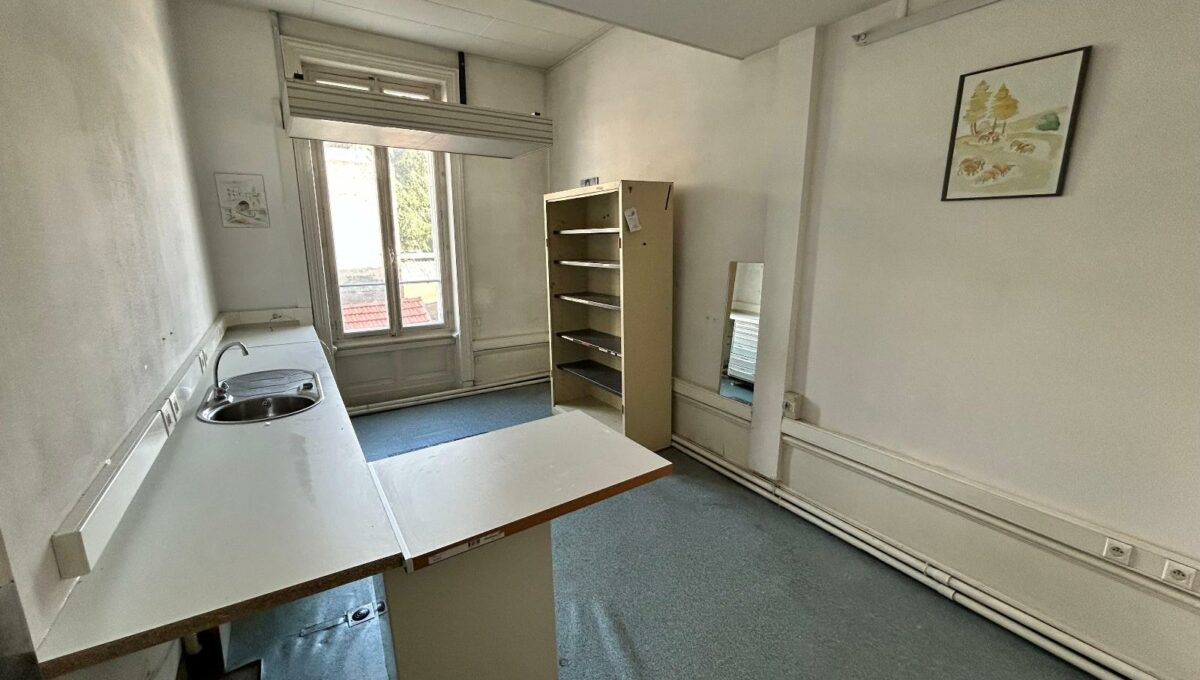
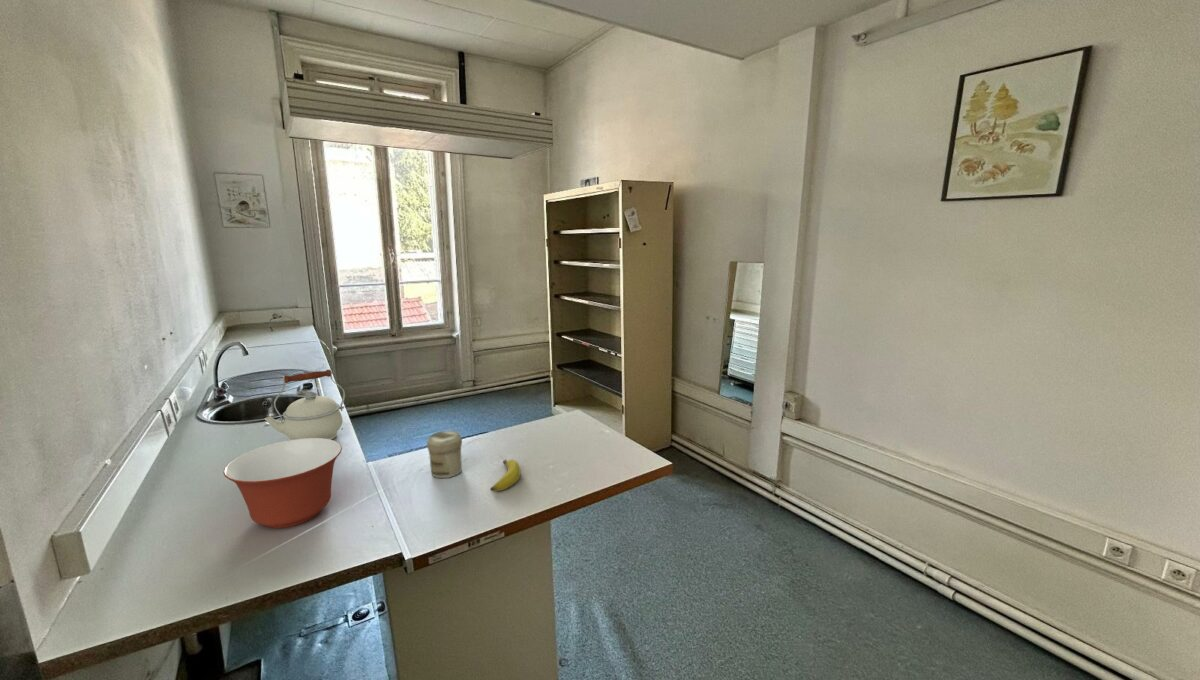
+ jar [426,430,463,479]
+ banana [489,458,521,493]
+ kettle [264,369,346,440]
+ mixing bowl [222,438,343,529]
